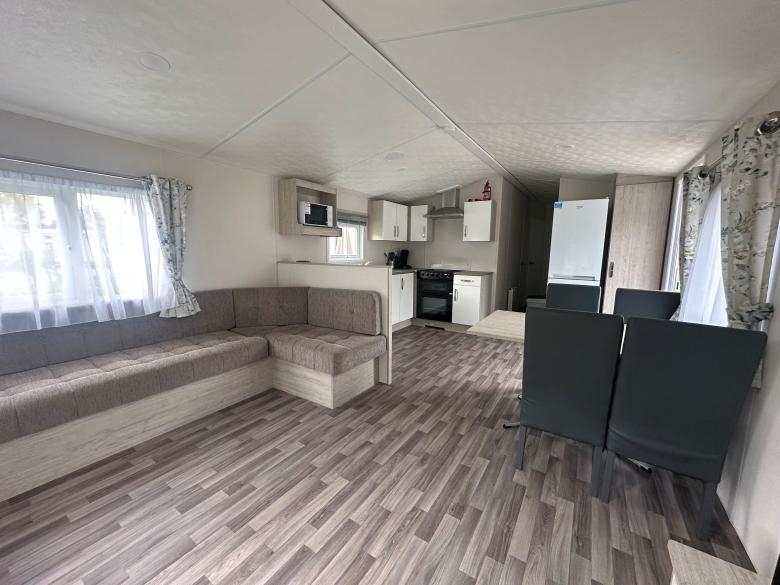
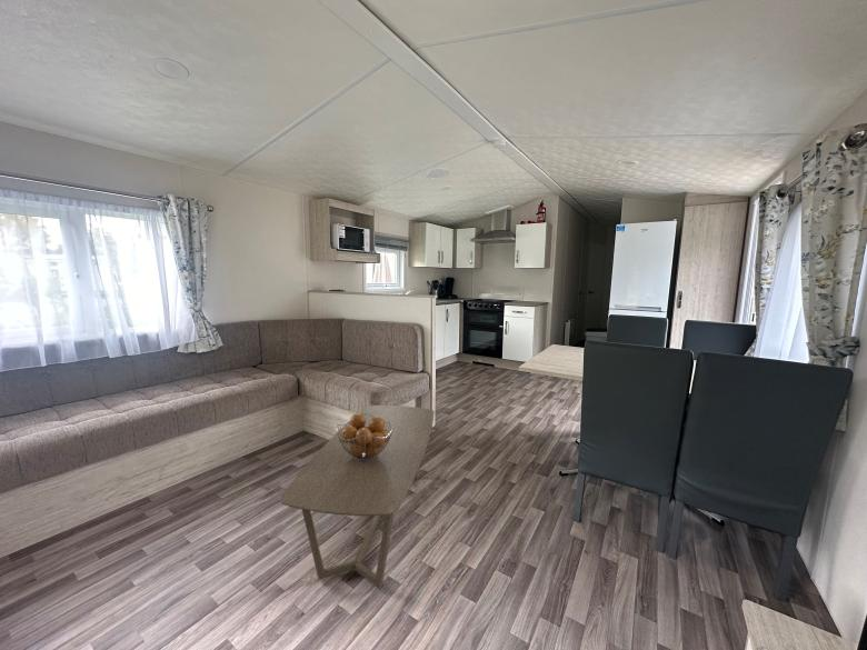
+ coffee table [279,404,435,589]
+ fruit basket [335,412,393,461]
